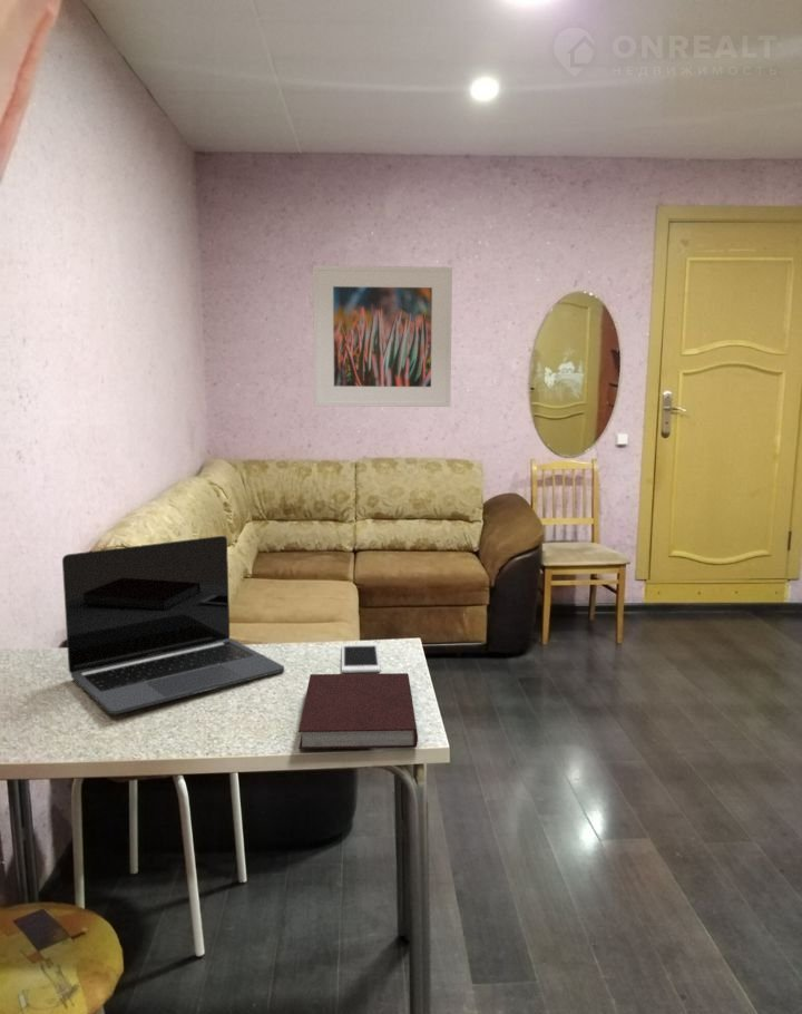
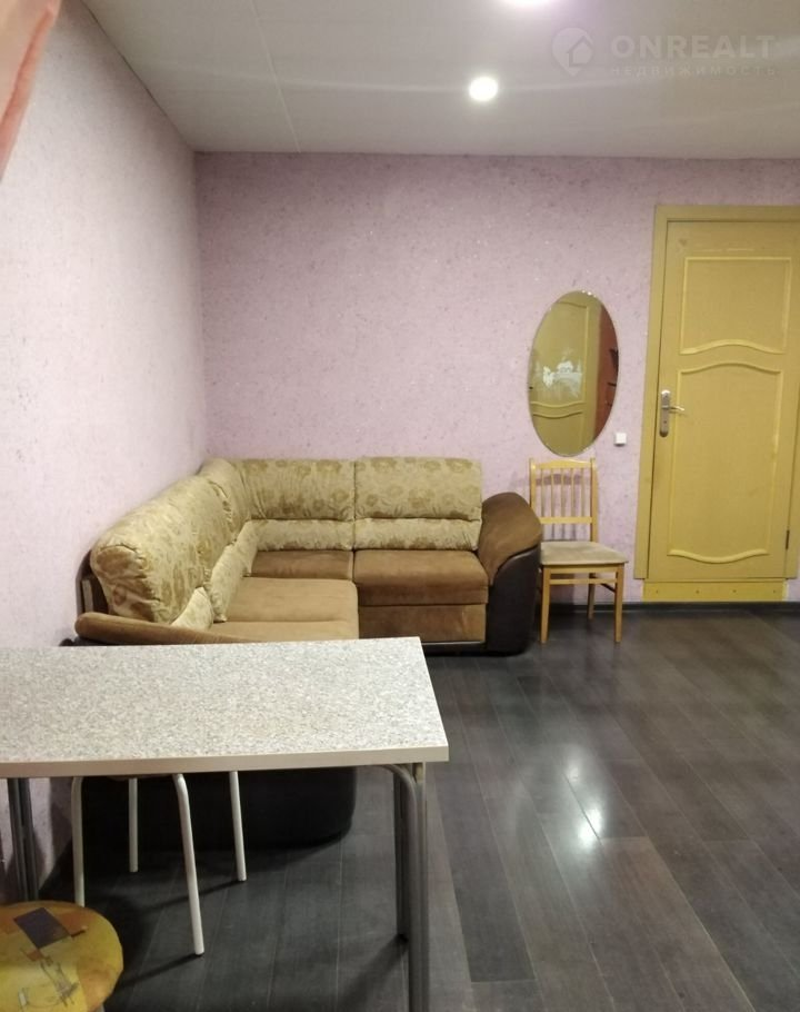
- notebook [297,672,419,750]
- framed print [312,264,453,408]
- cell phone [341,643,381,674]
- laptop [61,535,285,715]
